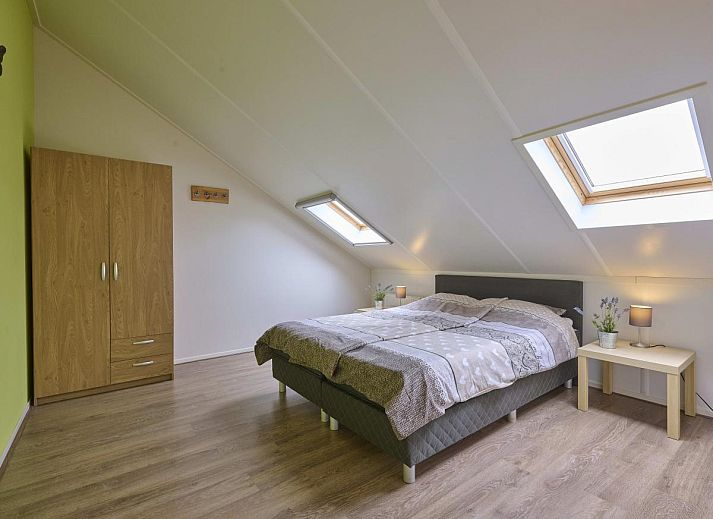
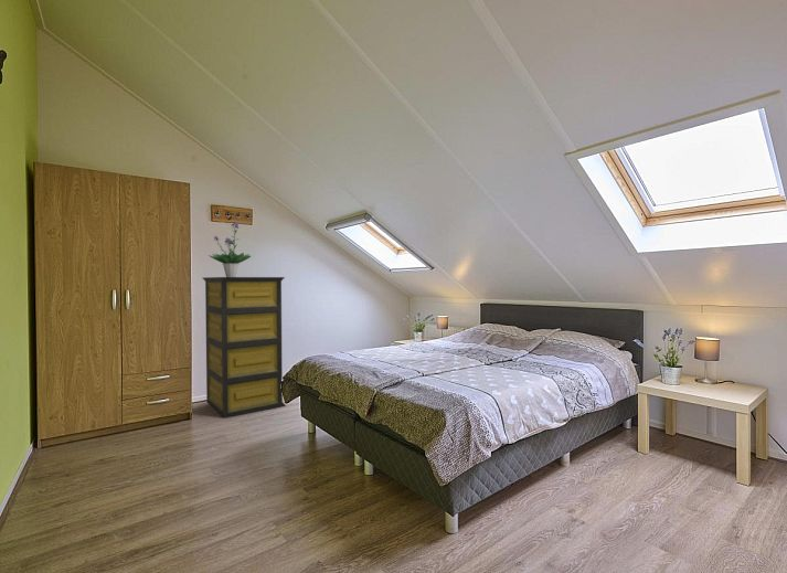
+ potted plant [208,221,252,277]
+ bookshelf [201,276,286,420]
